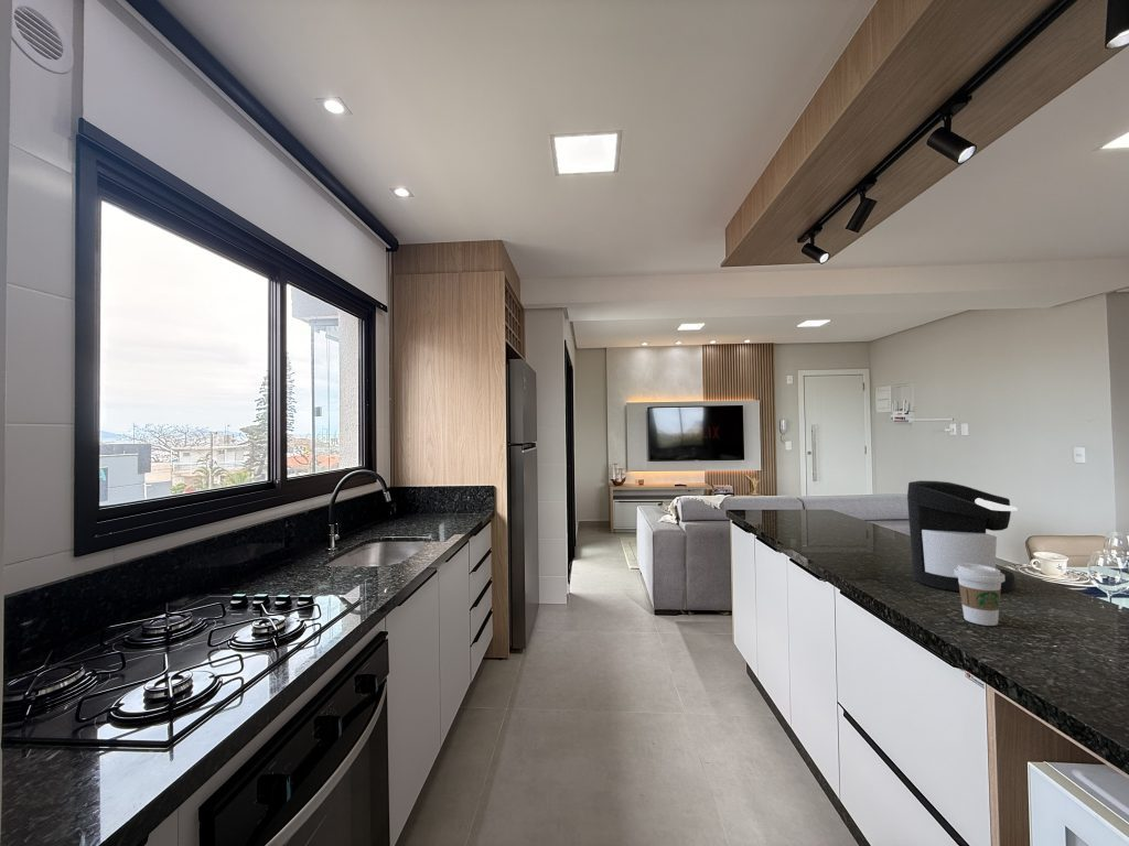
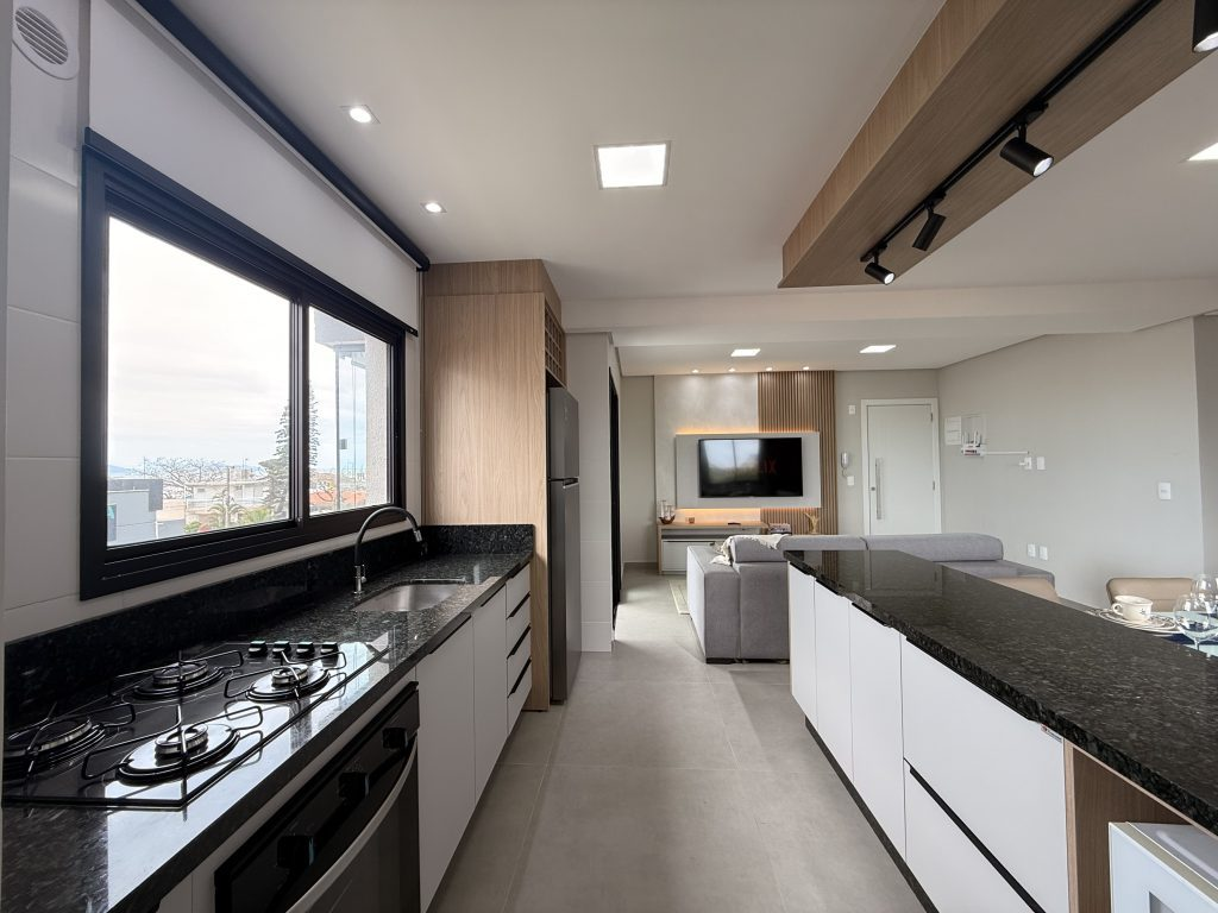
- coffee cup [954,563,1006,627]
- coffee maker [906,479,1019,593]
